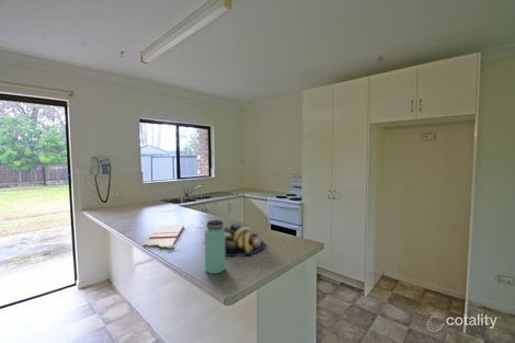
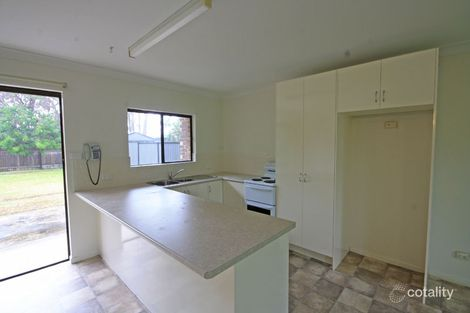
- bottle [204,219,226,275]
- cutting board [142,224,185,250]
- fruit bowl [224,222,266,258]
